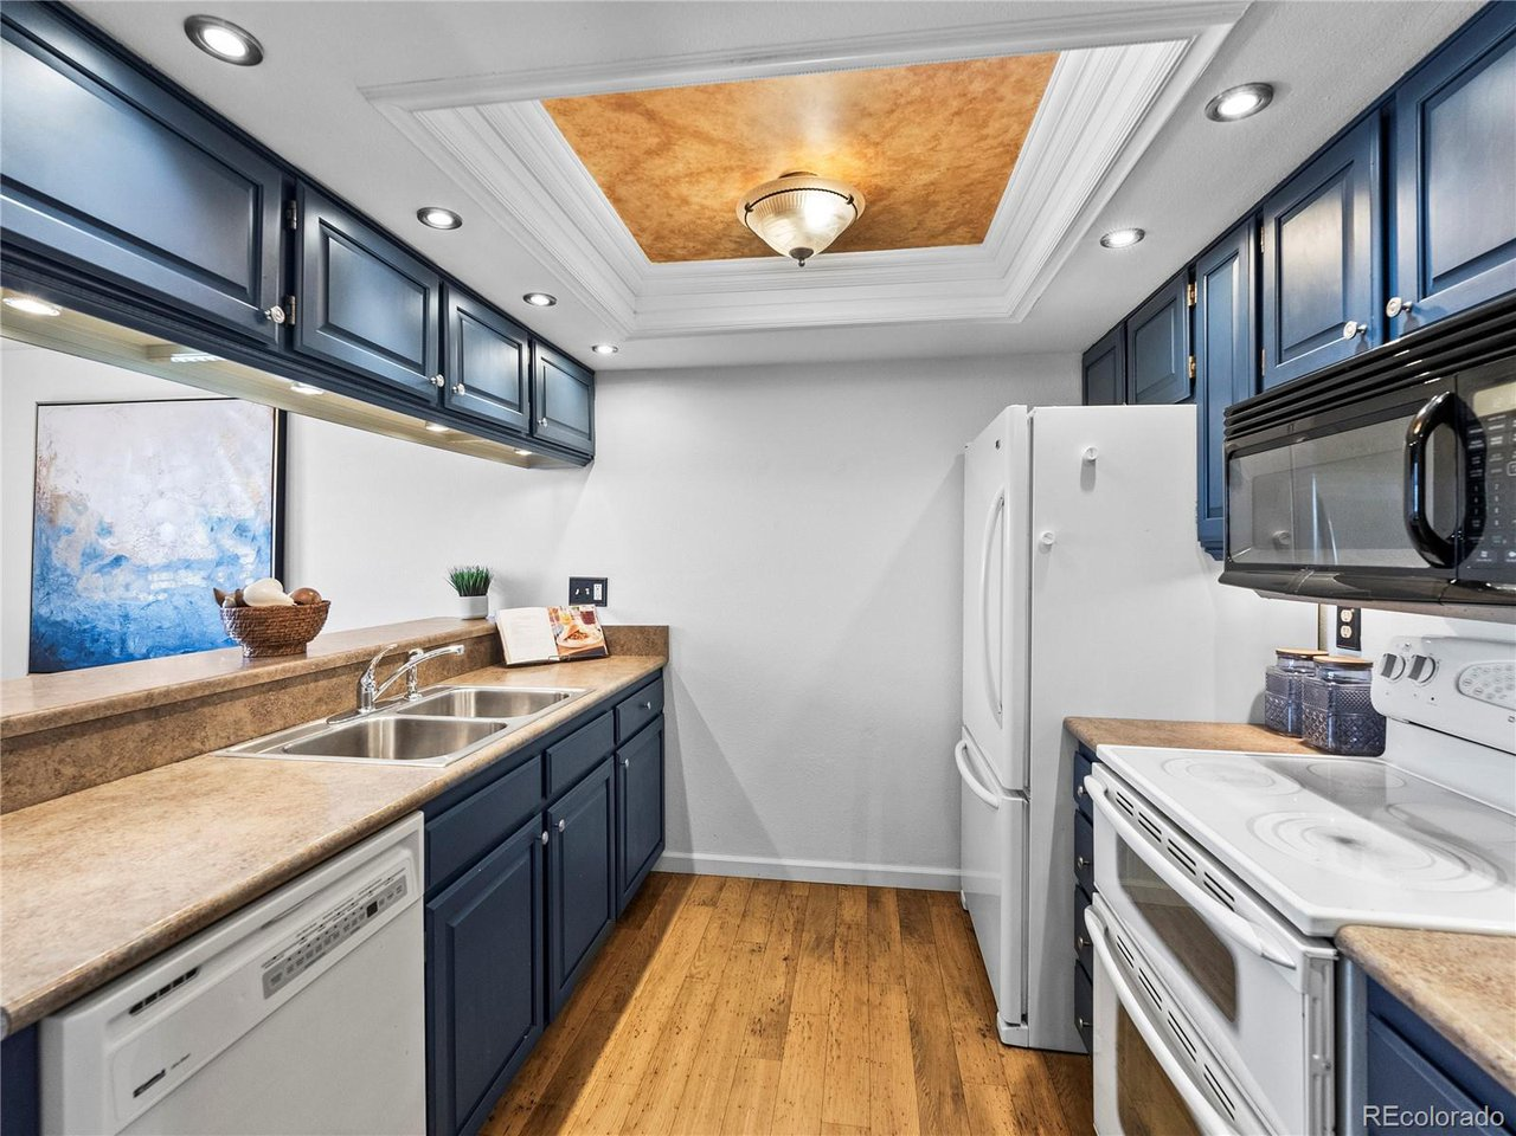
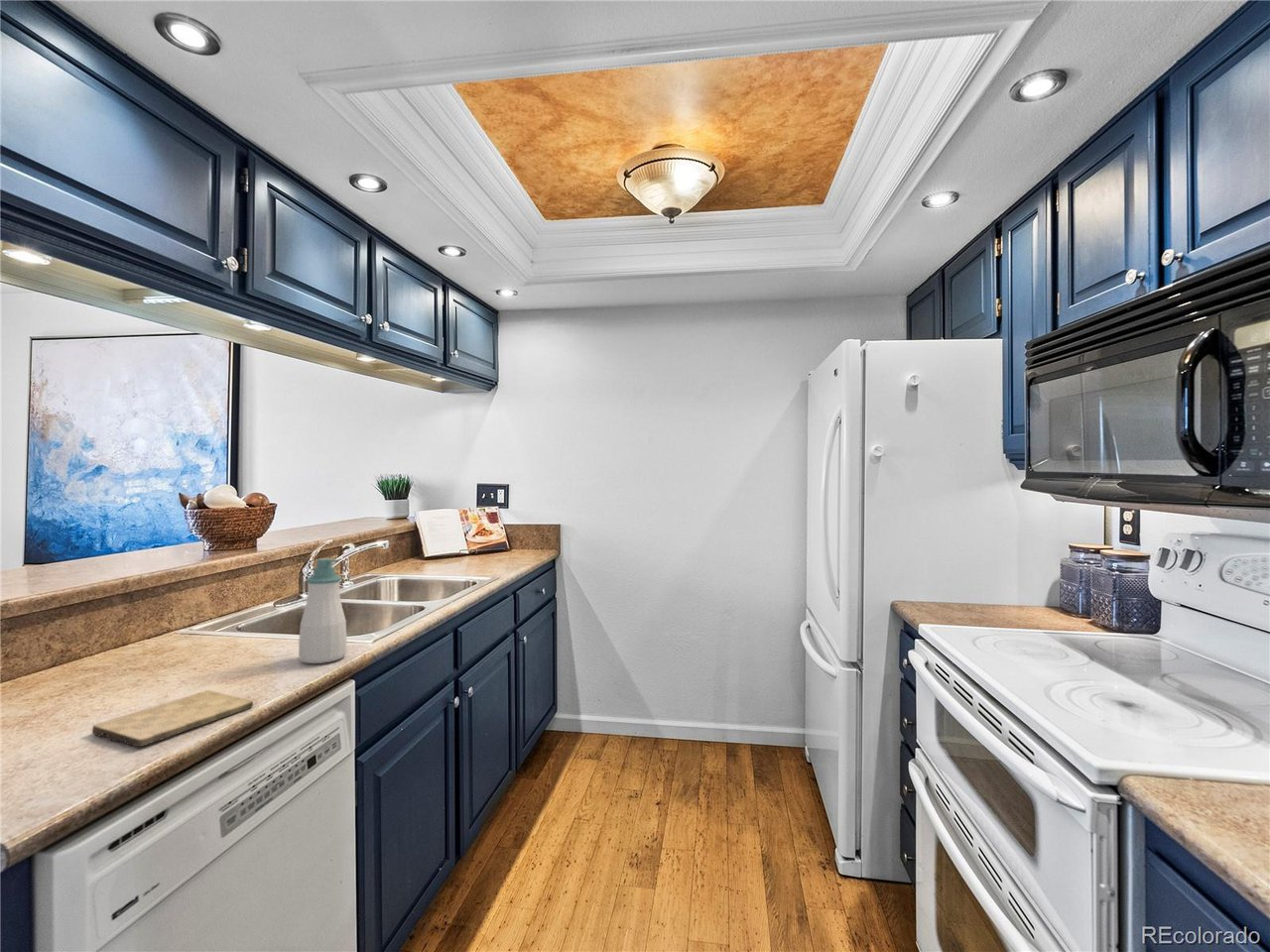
+ soap bottle [298,557,348,664]
+ cutting board [91,689,254,748]
